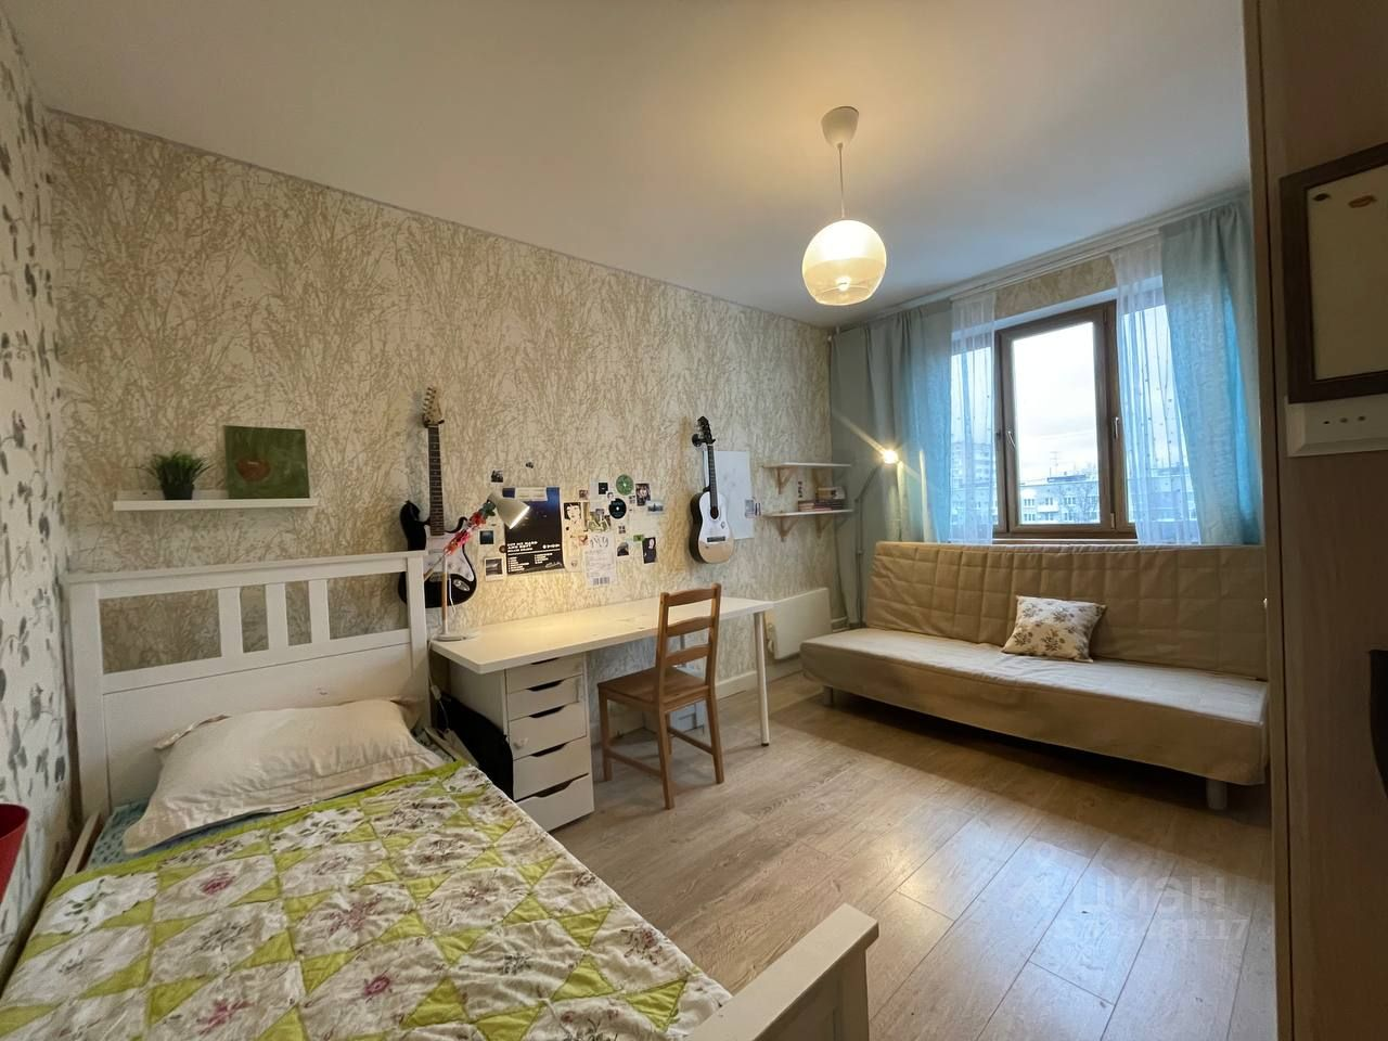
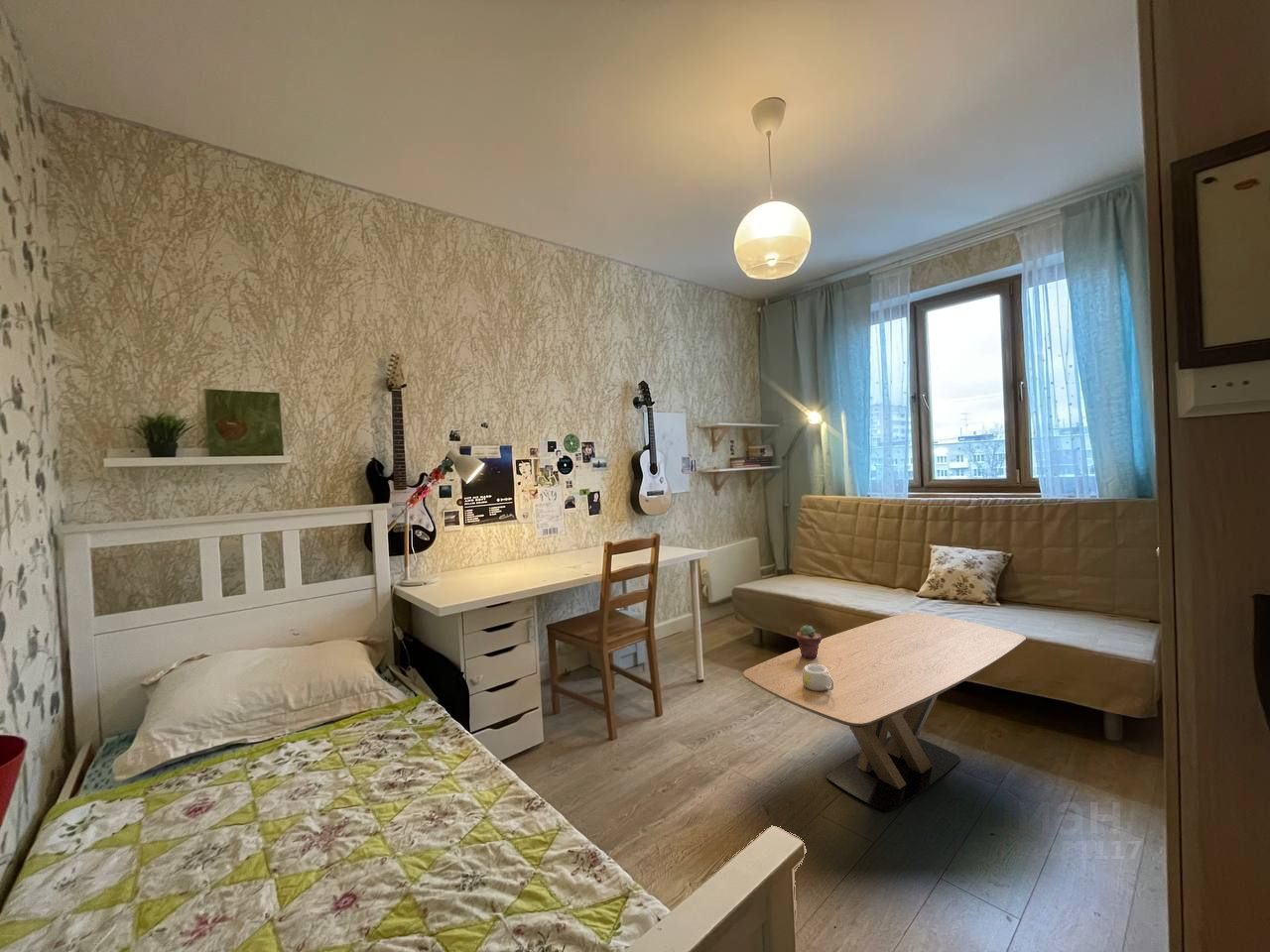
+ potted succulent [796,624,823,658]
+ mug [803,664,833,690]
+ coffee table [742,612,1027,812]
